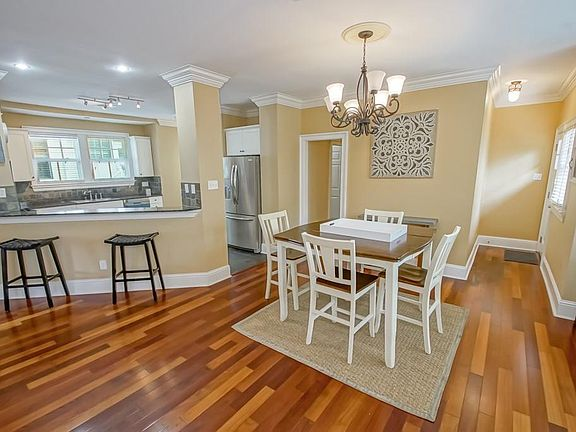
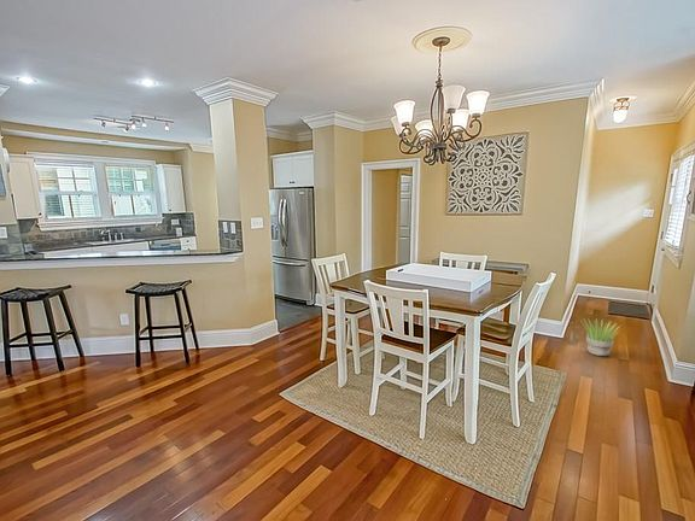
+ potted plant [580,317,621,357]
